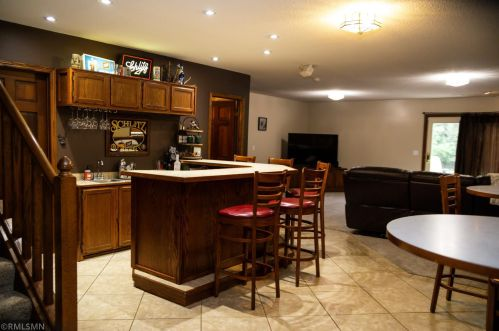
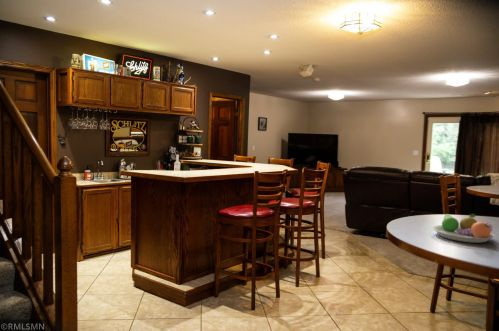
+ fruit bowl [432,213,495,244]
